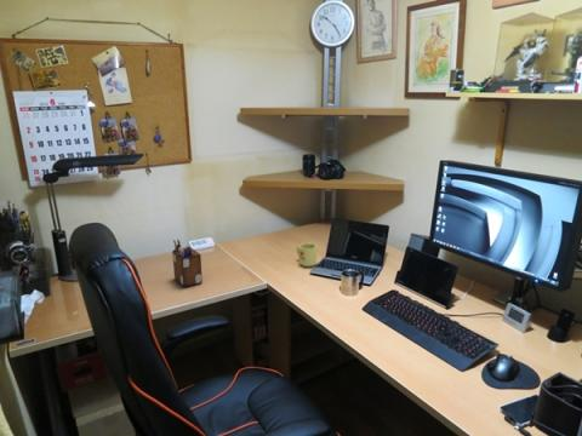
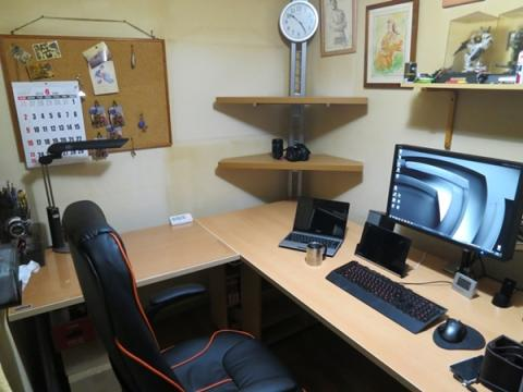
- desk organizer [171,239,204,288]
- mug [295,242,318,268]
